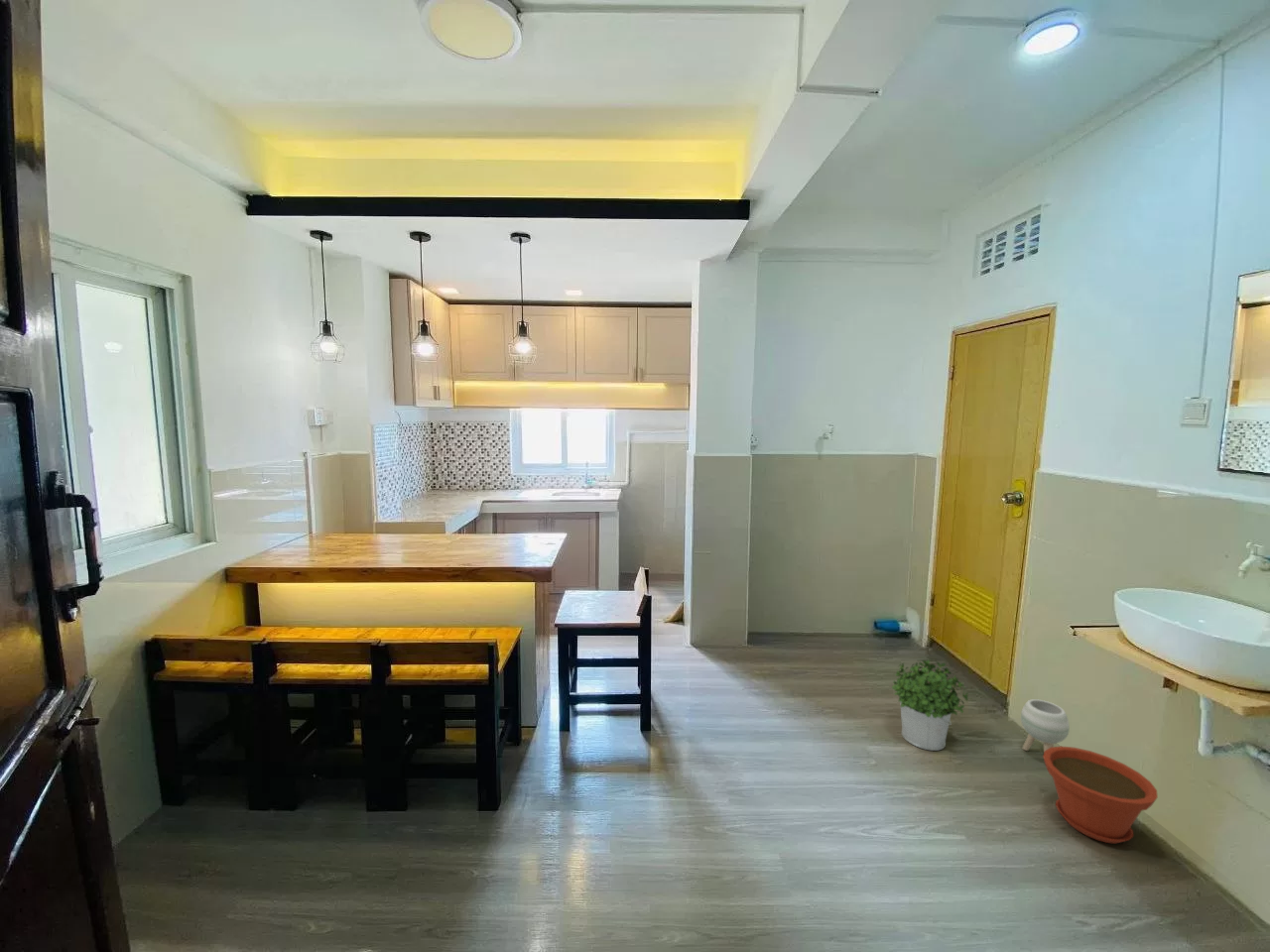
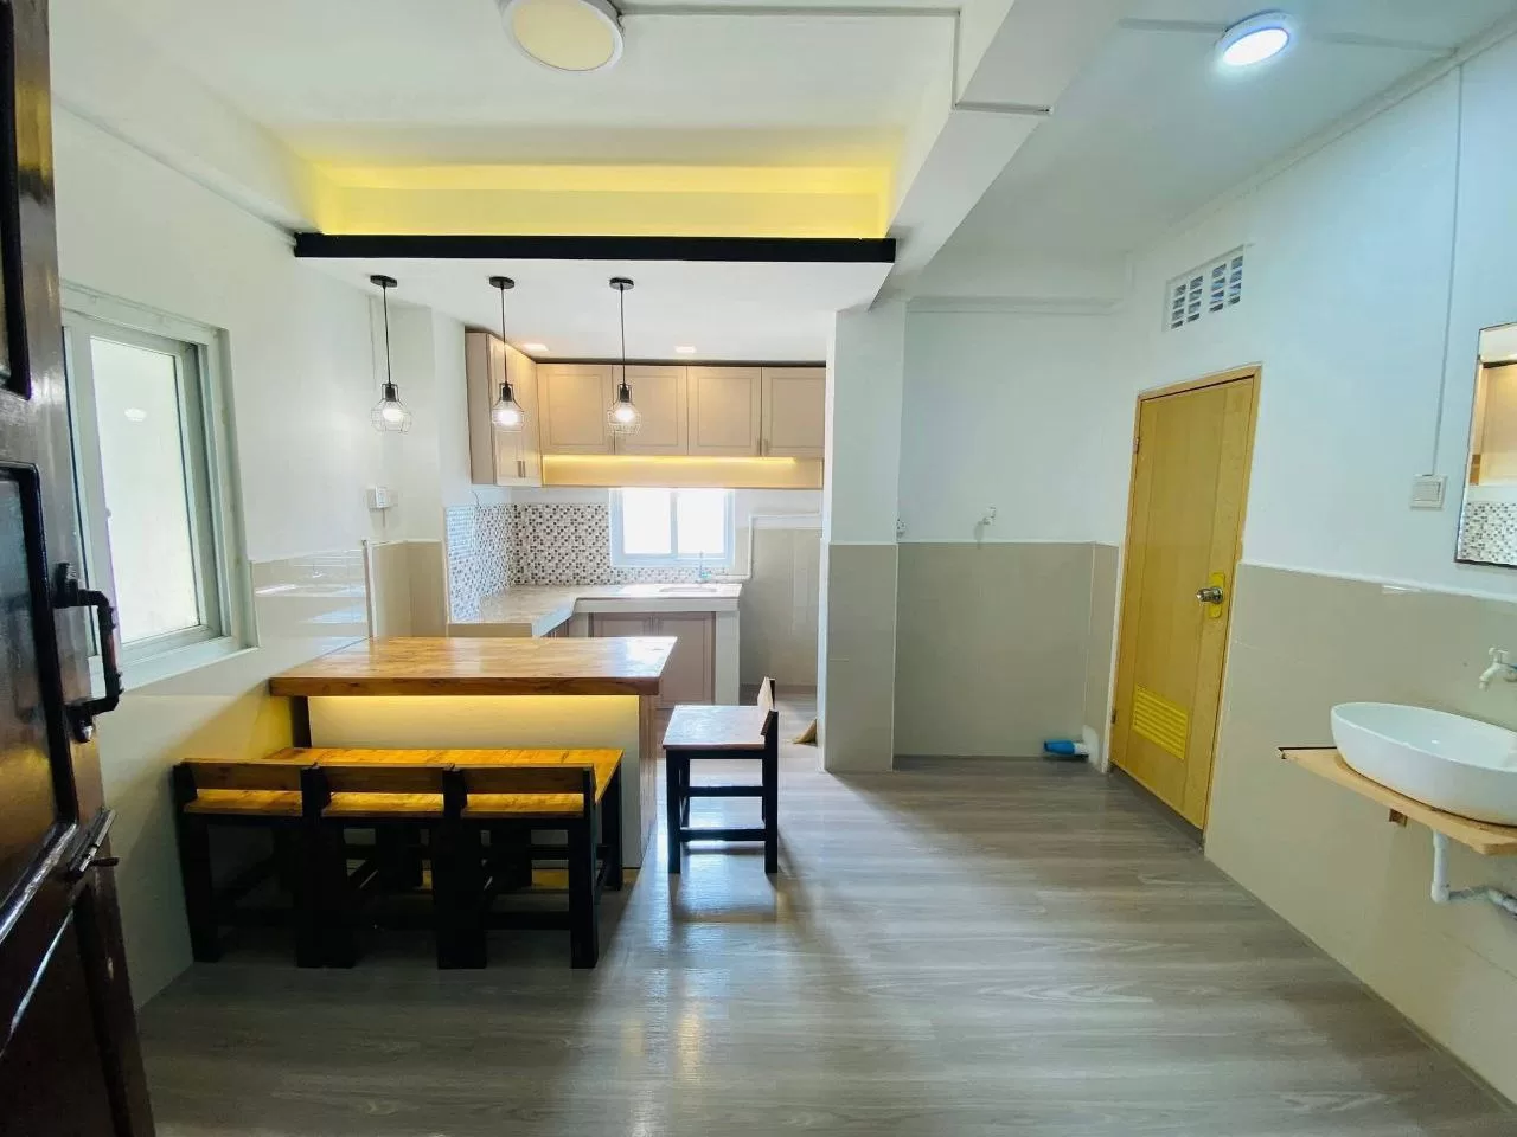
- planter [1020,698,1071,753]
- potted plant [891,658,969,752]
- plant pot [1042,746,1159,845]
